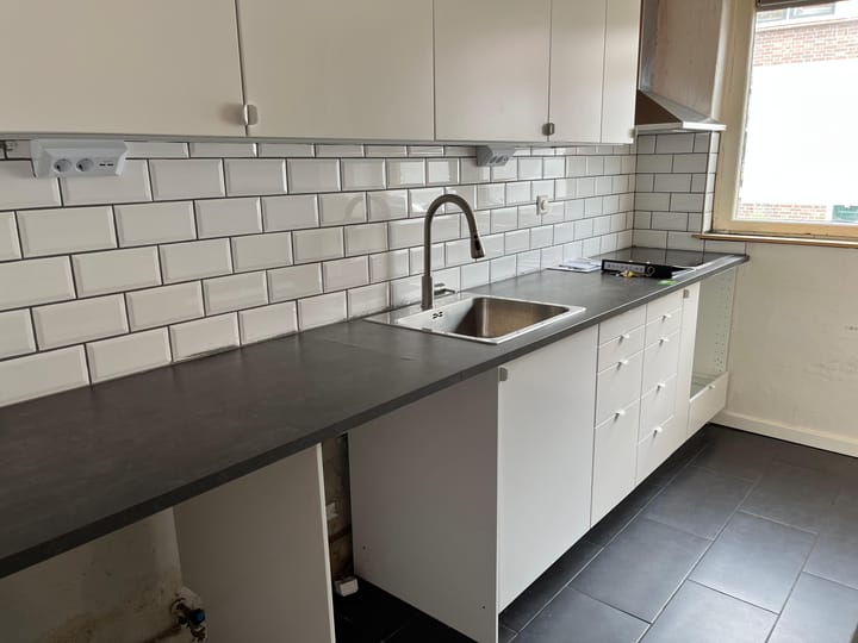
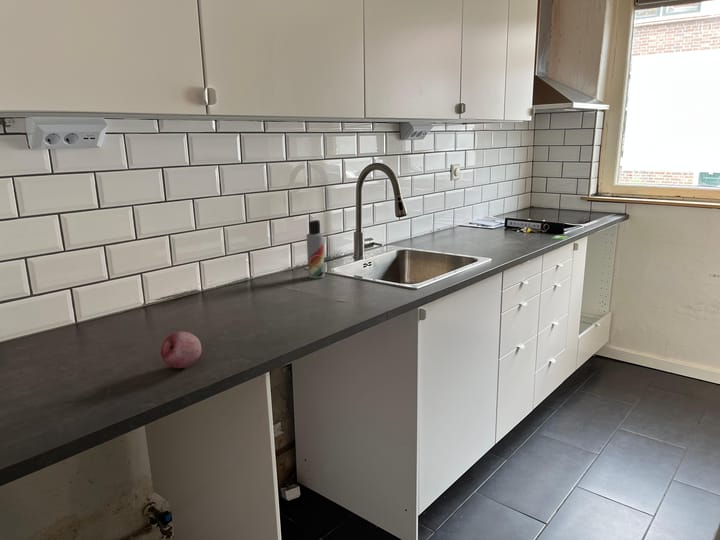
+ lotion bottle [306,219,325,279]
+ fruit [160,330,202,369]
